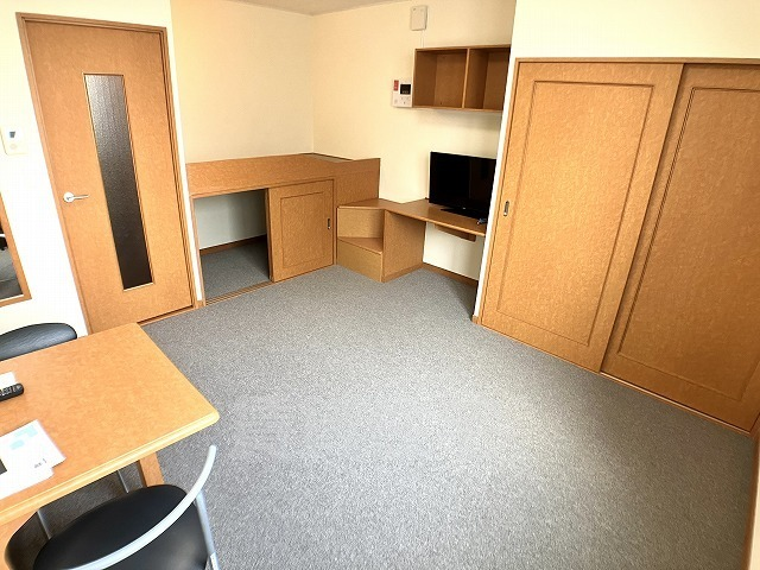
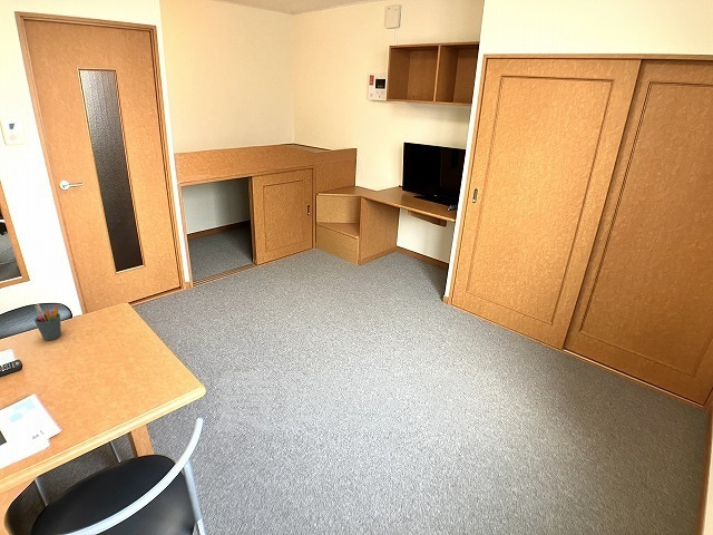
+ pen holder [33,303,62,341]
